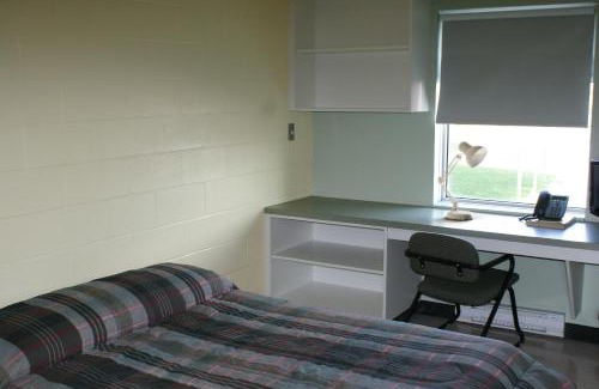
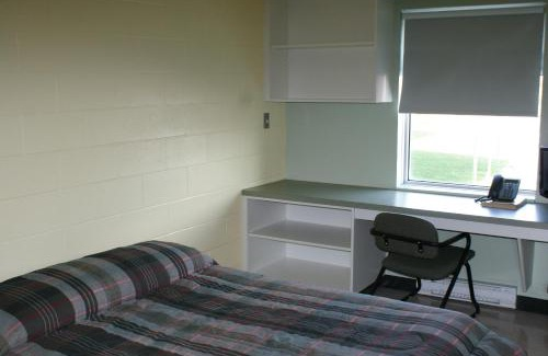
- desk lamp [436,140,488,220]
